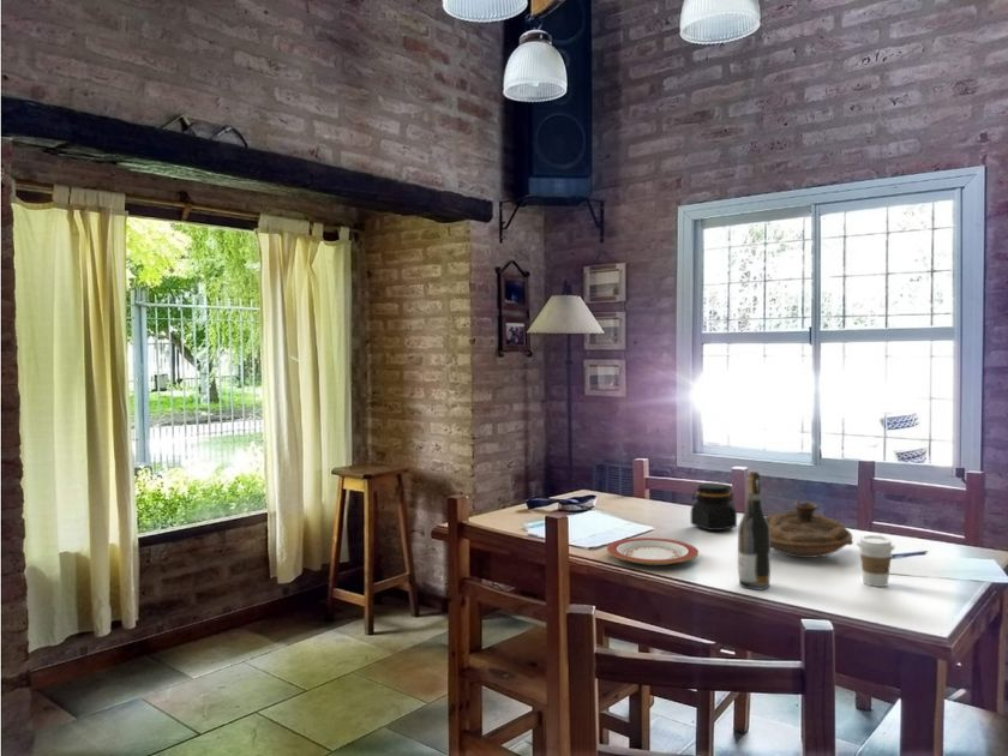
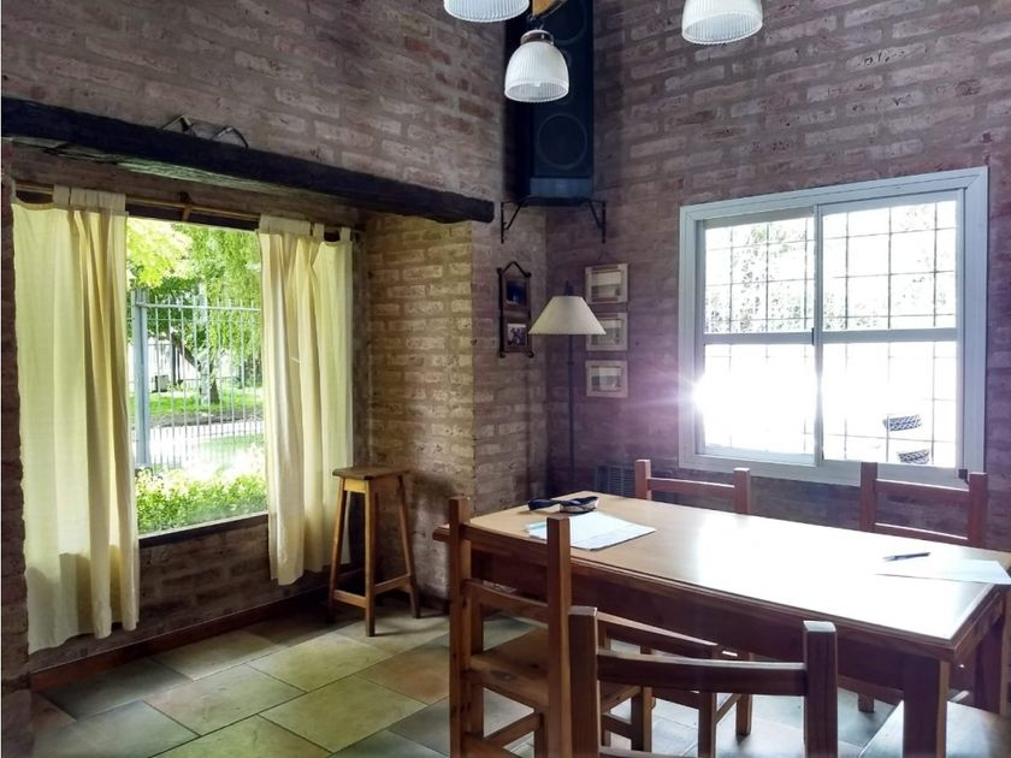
- wine bottle [737,469,772,590]
- decorative bowl [764,500,854,559]
- plate [606,536,700,566]
- jar [690,481,738,532]
- coffee cup [856,534,895,588]
